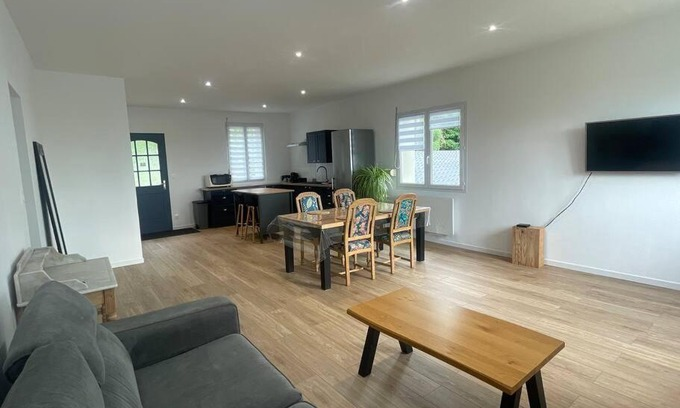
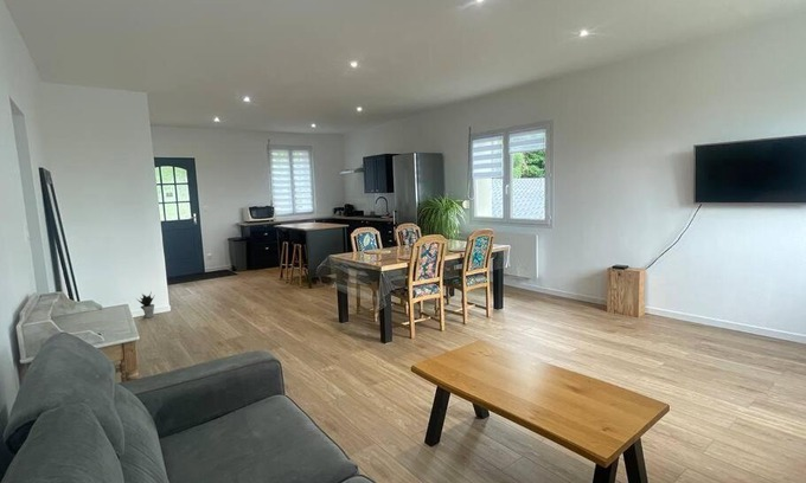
+ potted plant [135,290,155,318]
